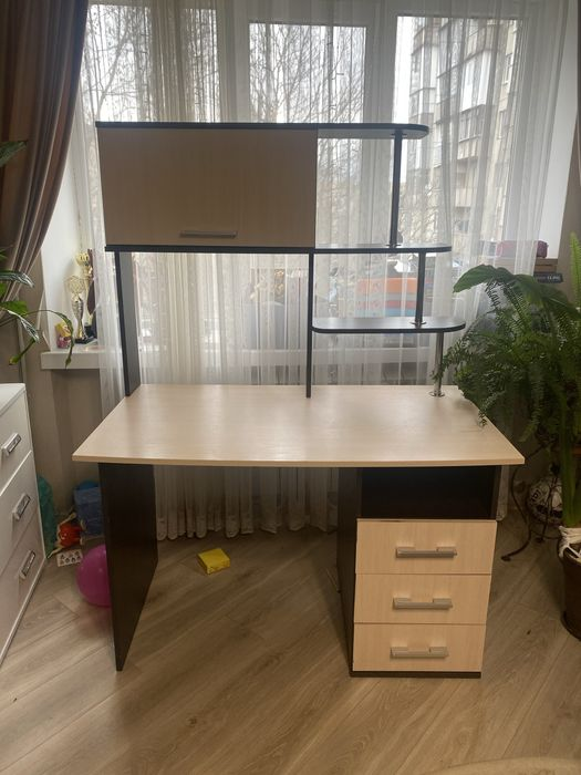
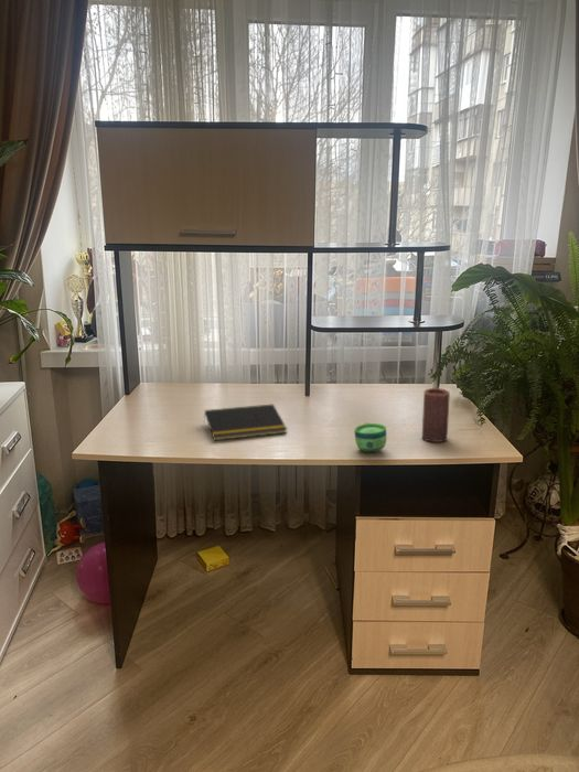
+ candle [421,387,451,443]
+ cup [353,421,387,453]
+ notepad [202,403,288,441]
